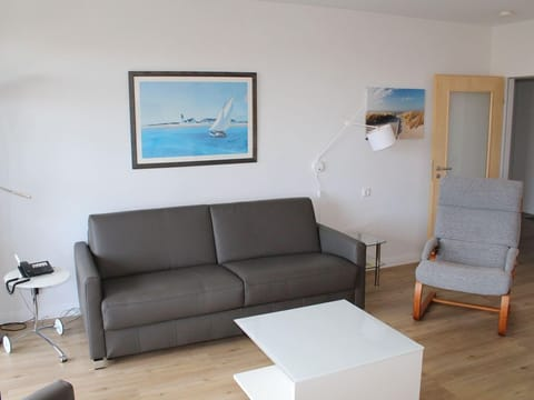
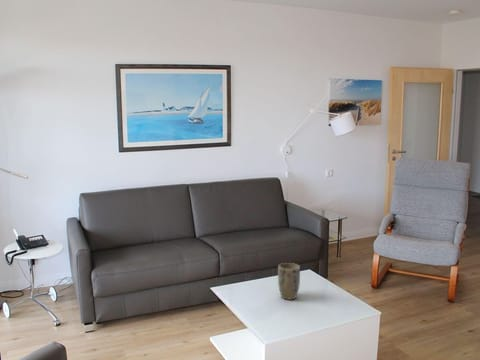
+ plant pot [277,262,301,301]
